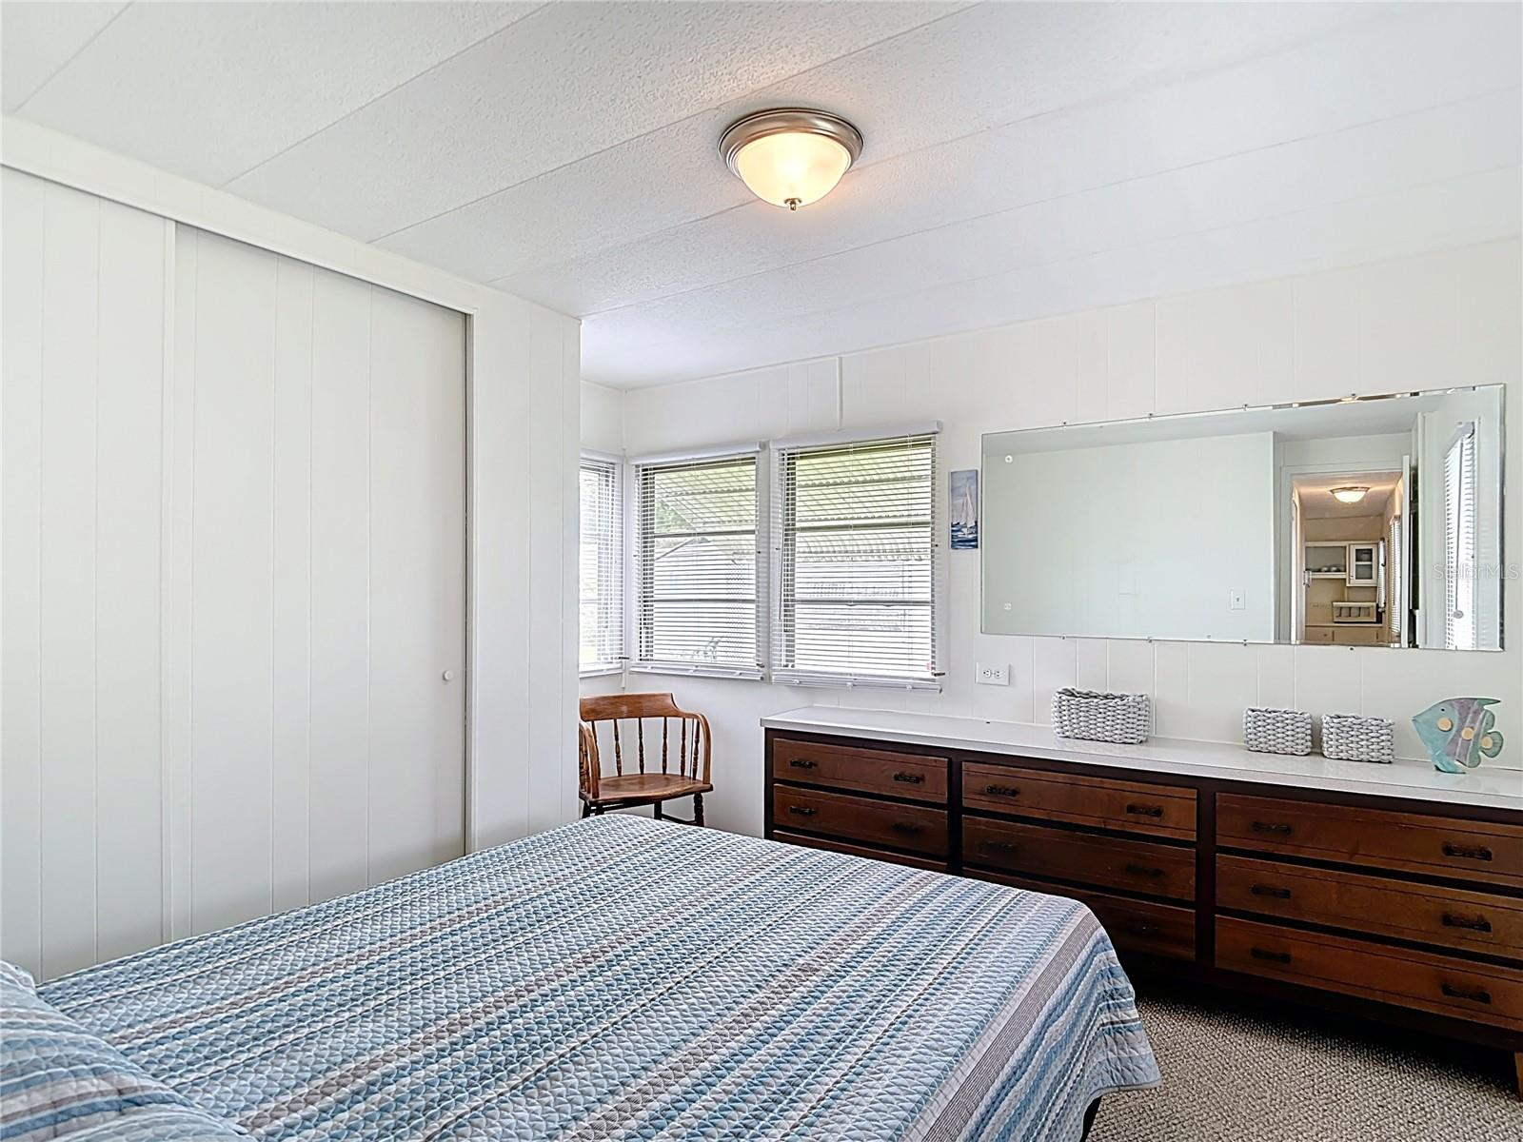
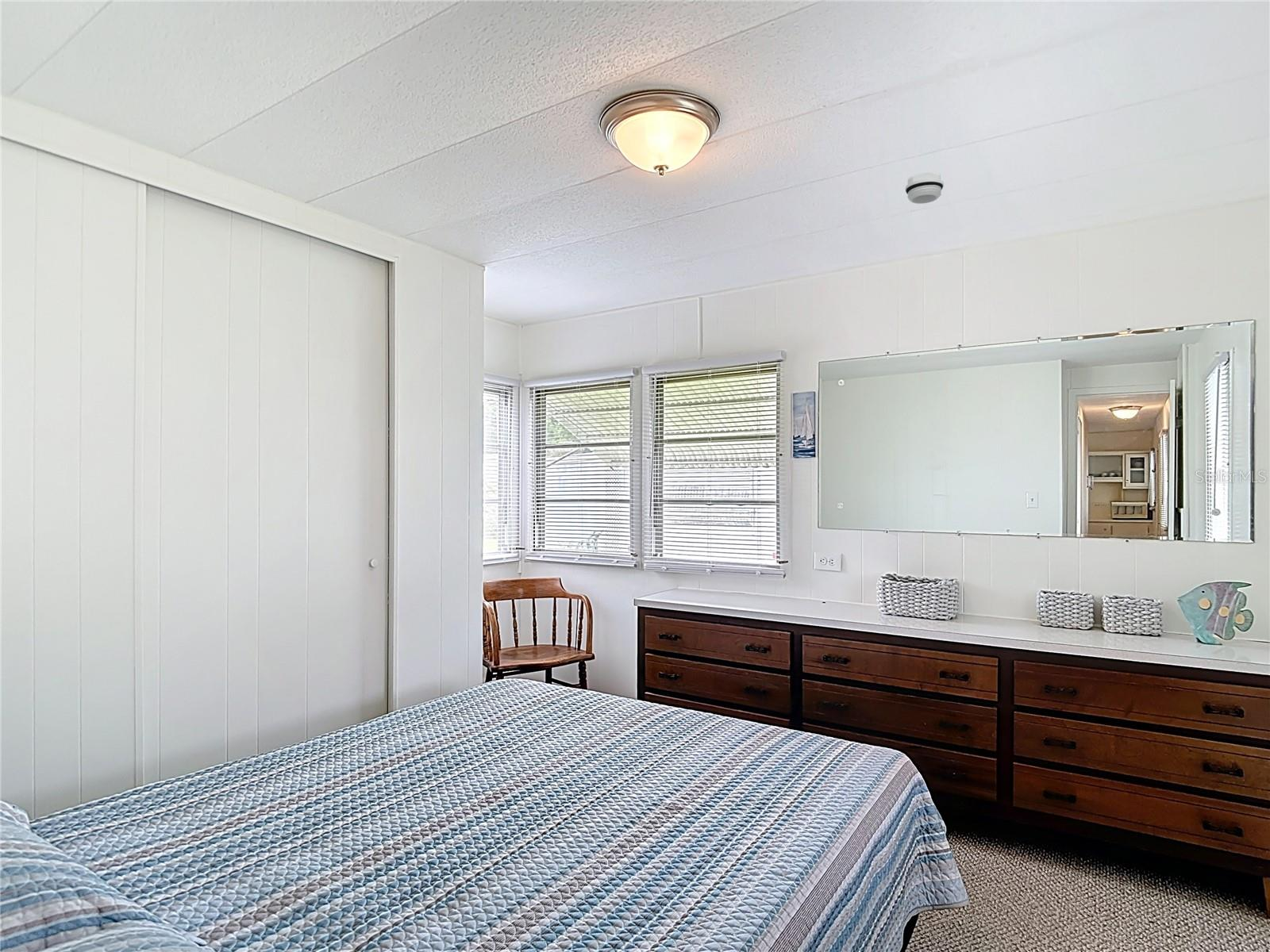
+ smoke detector [905,171,945,205]
